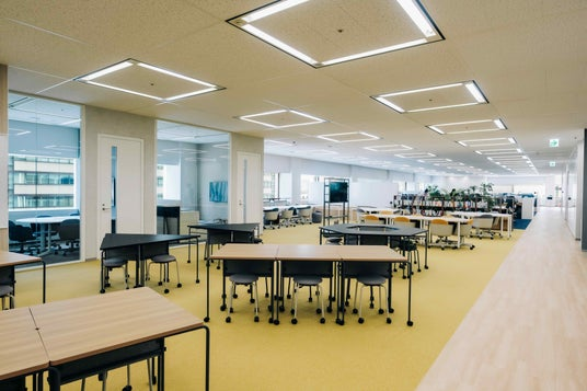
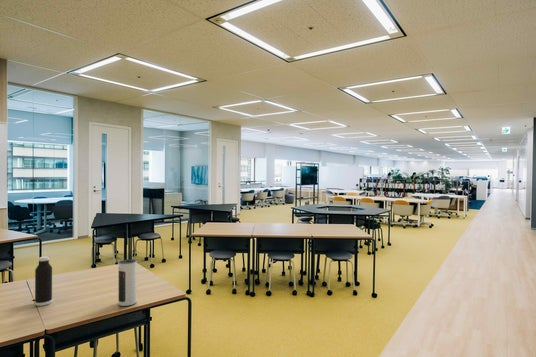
+ speaker [117,259,138,307]
+ water bottle [34,256,53,307]
